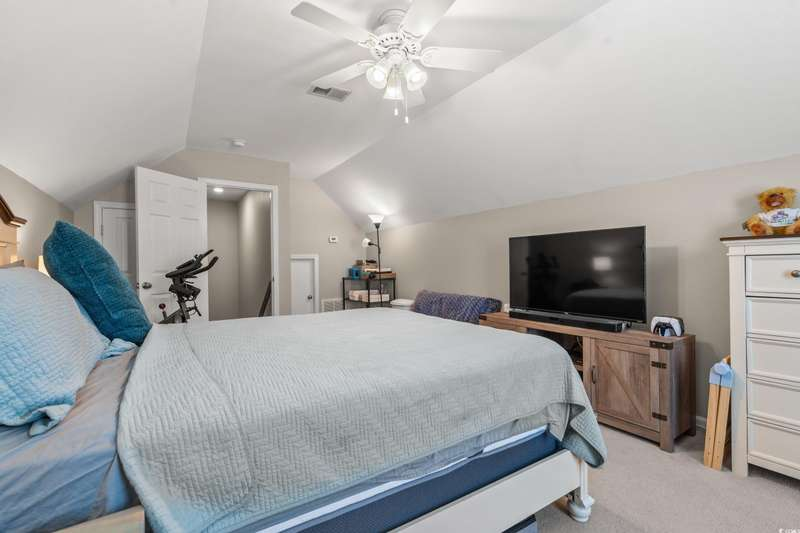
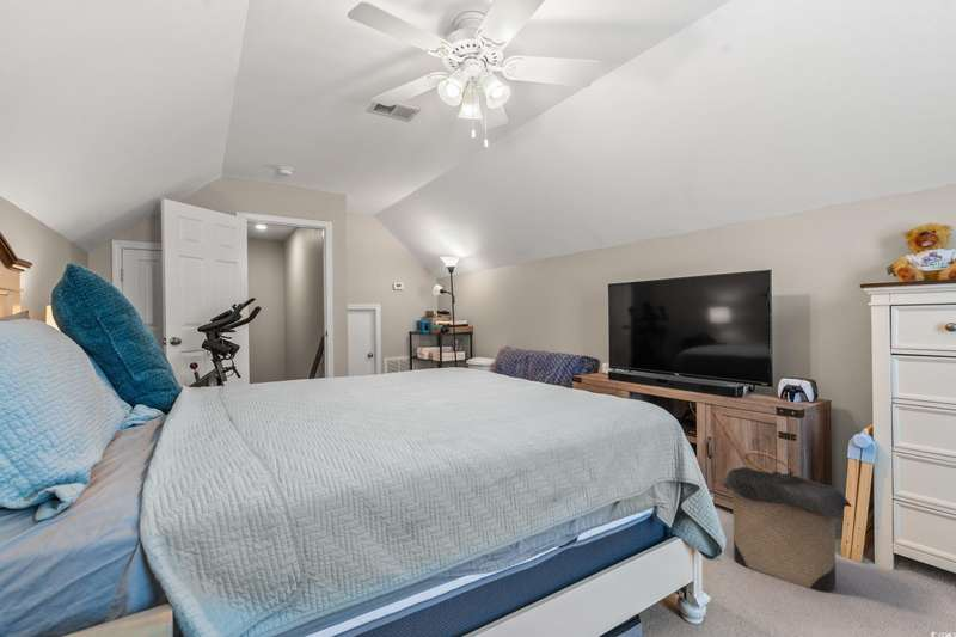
+ laundry hamper [719,449,853,594]
